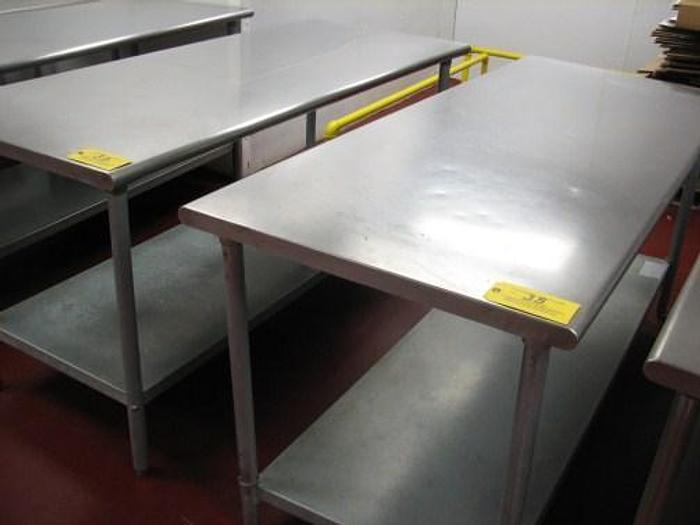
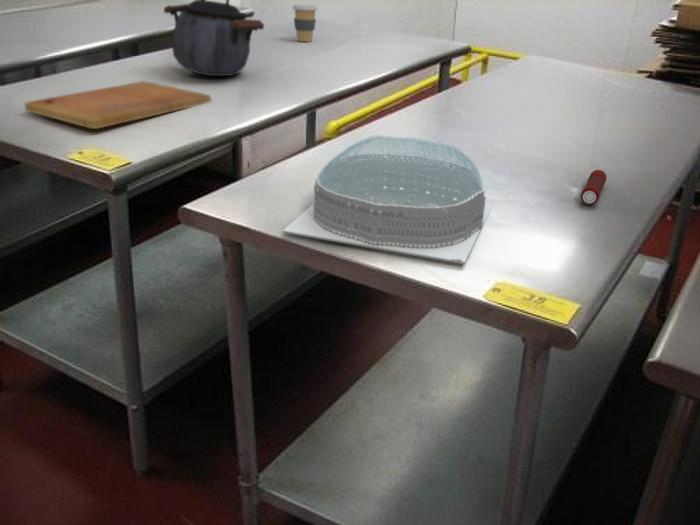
+ coffee cup [291,3,319,42]
+ kettle [163,0,265,77]
+ cutting board [24,80,212,130]
+ flashlight [580,169,608,206]
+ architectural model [282,134,494,265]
